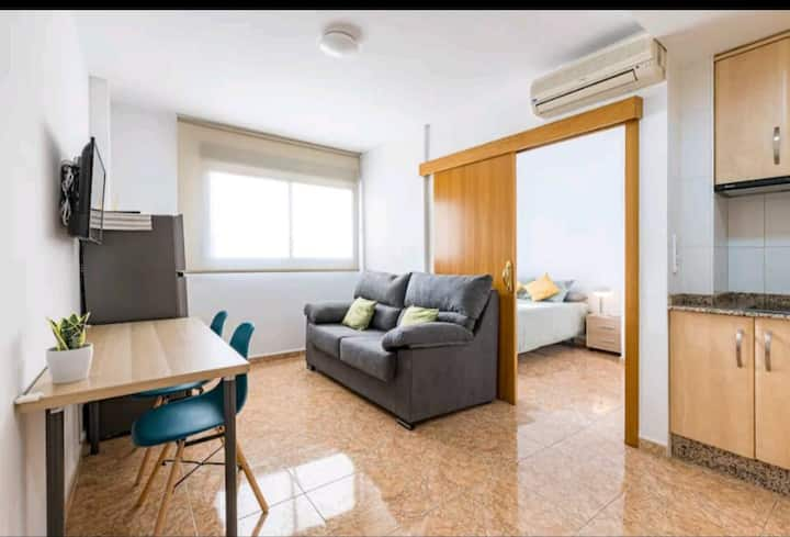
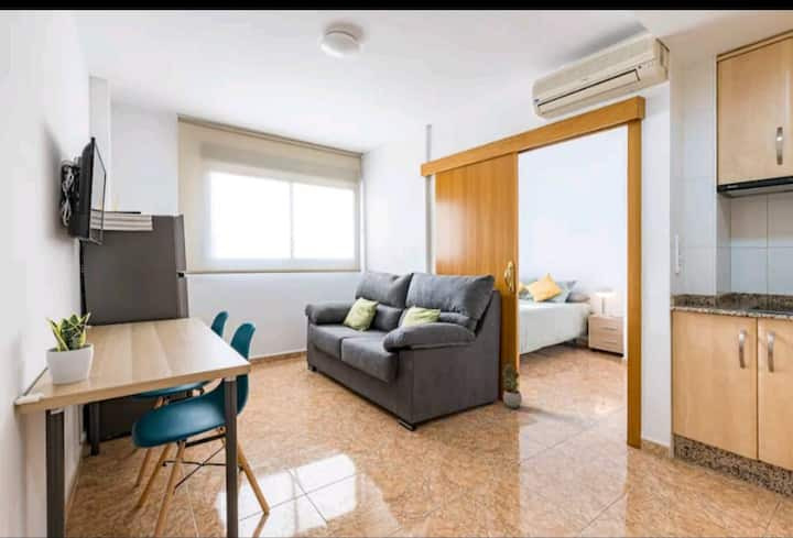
+ potted plant [501,363,523,409]
